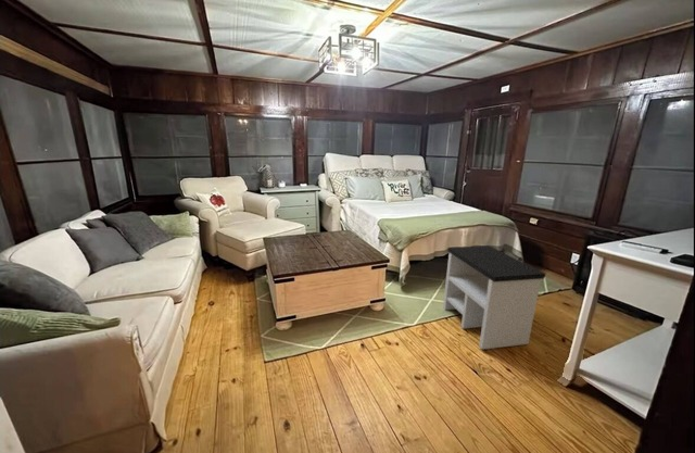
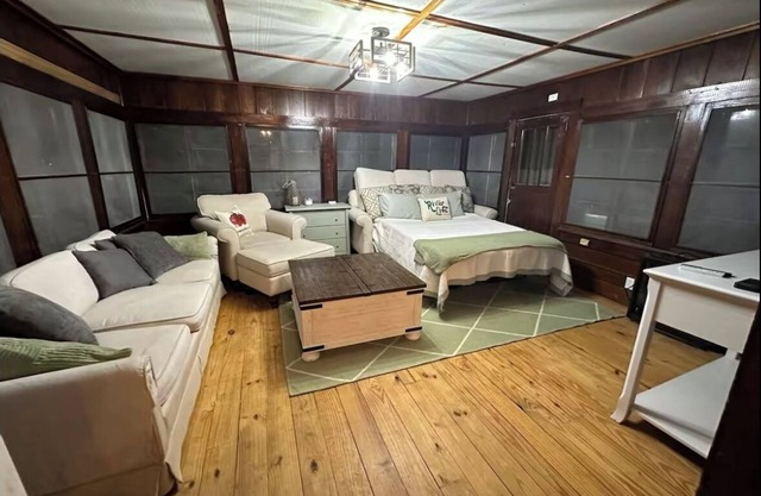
- side table [442,244,546,350]
